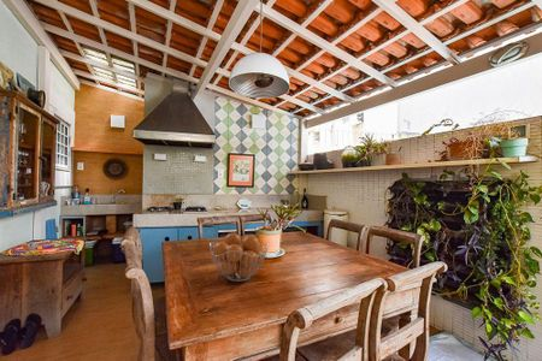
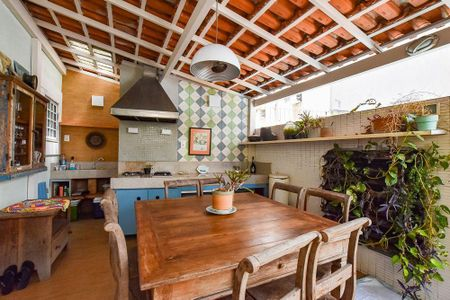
- fruit basket [208,231,270,283]
